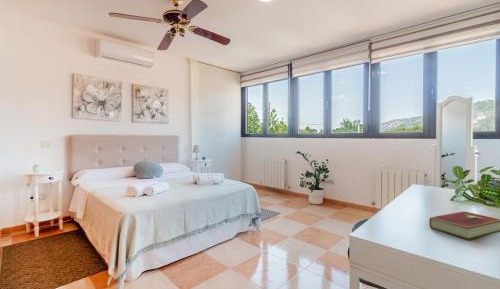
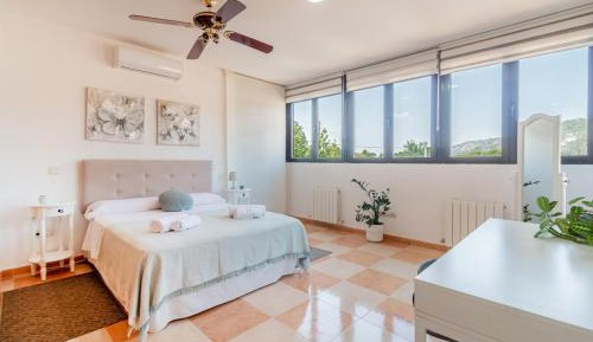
- hardcover book [428,210,500,241]
